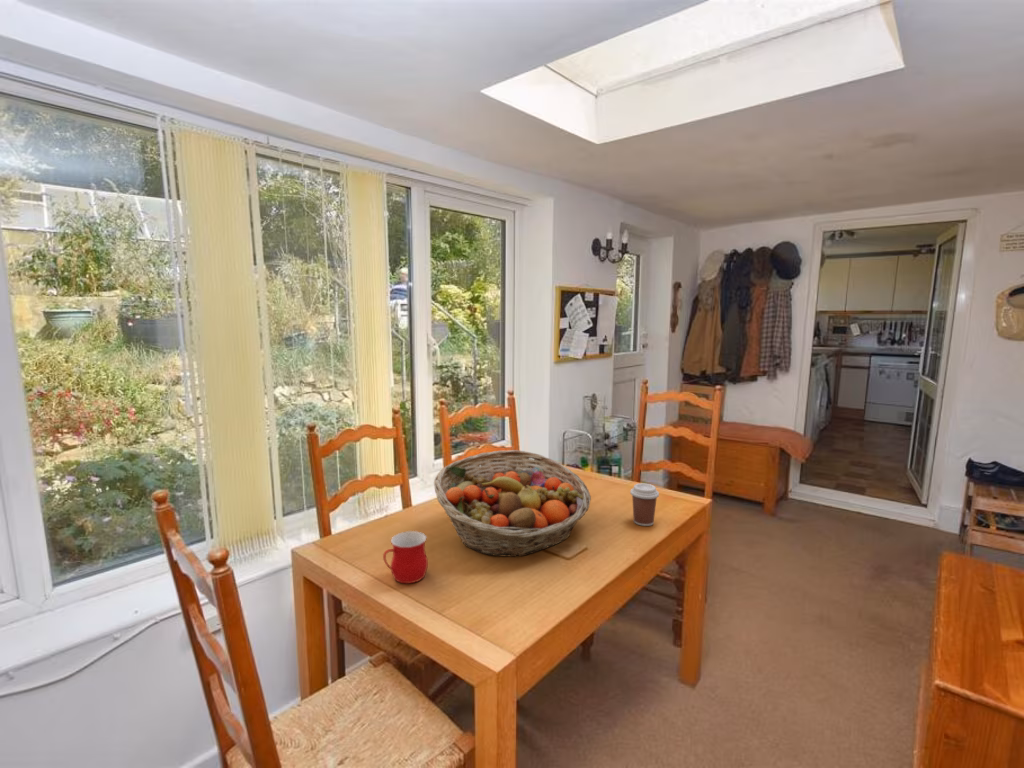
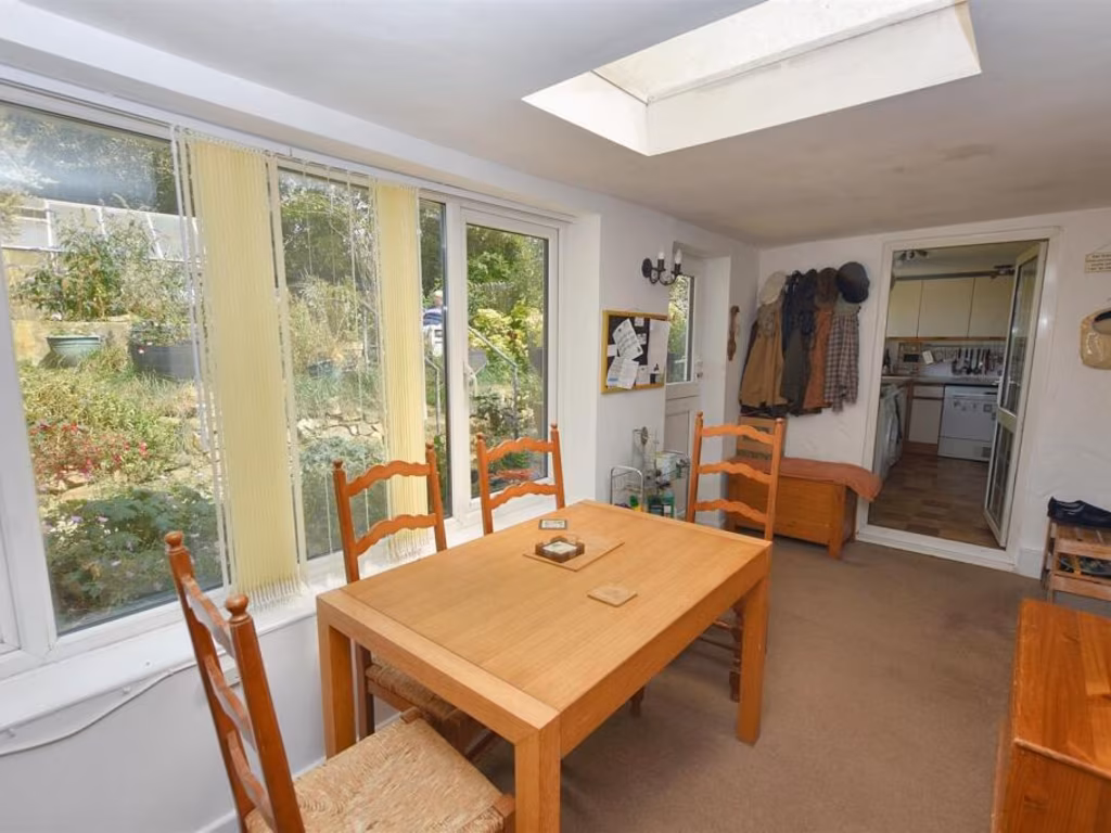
- mug [382,530,429,584]
- fruit basket [433,449,592,558]
- coffee cup [629,482,660,527]
